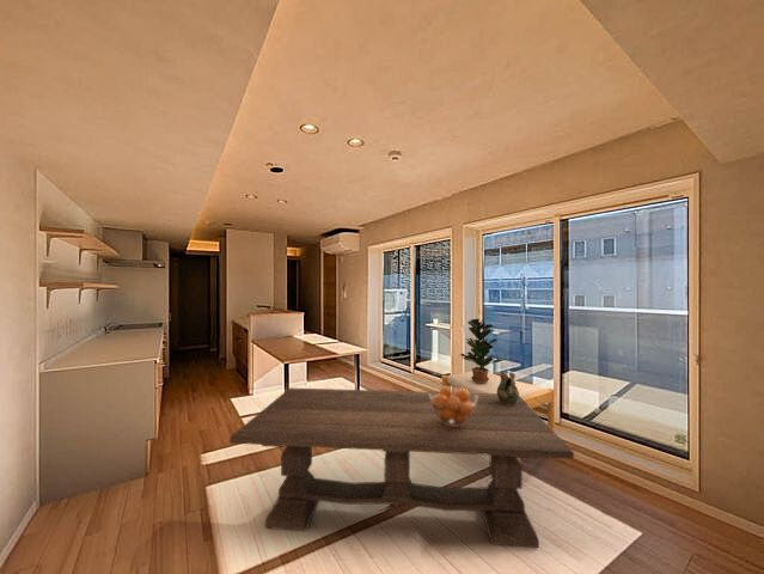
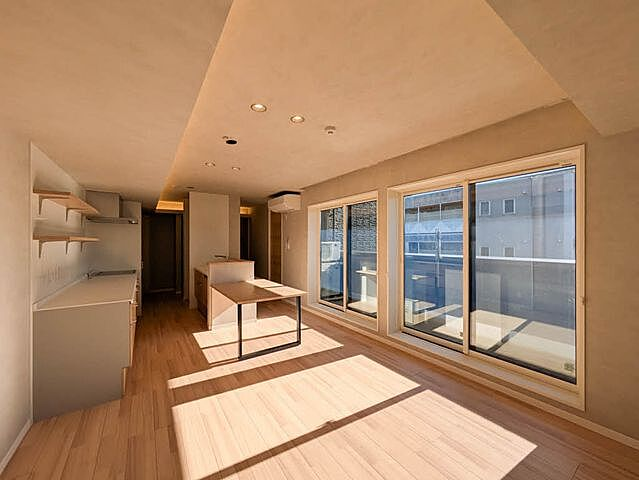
- fruit basket [429,386,477,427]
- footstool [441,370,556,463]
- dining table [228,386,575,549]
- potted plant [459,318,502,383]
- ceramic pitcher [497,372,519,404]
